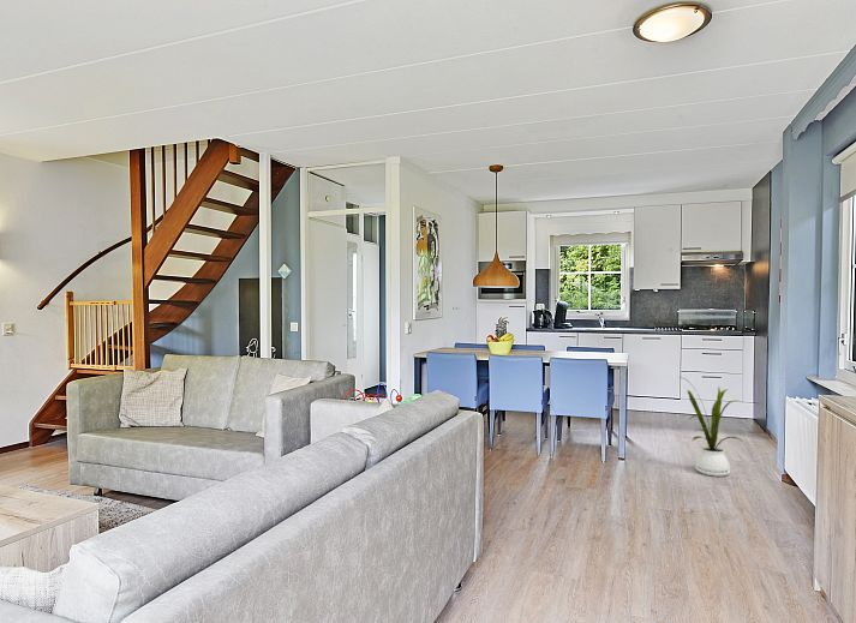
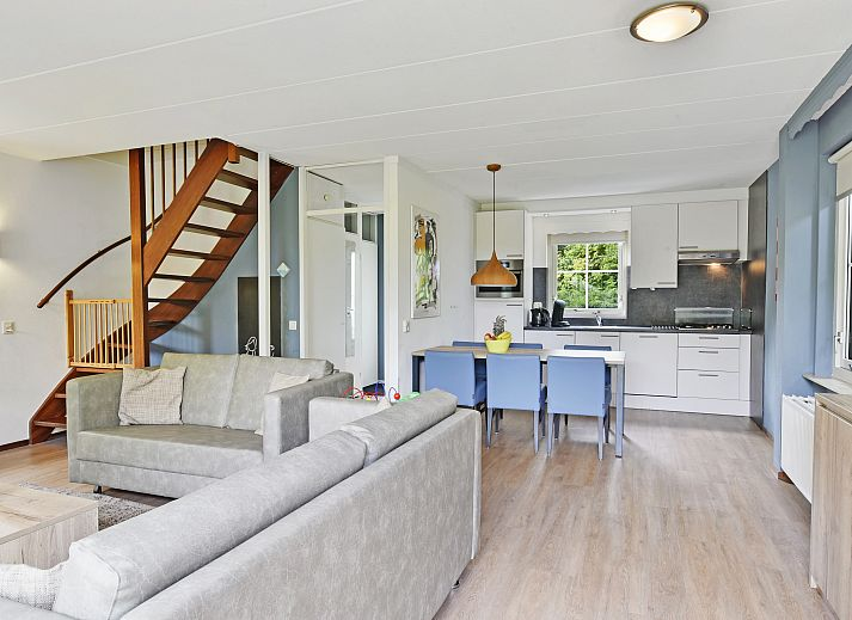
- house plant [680,376,746,478]
